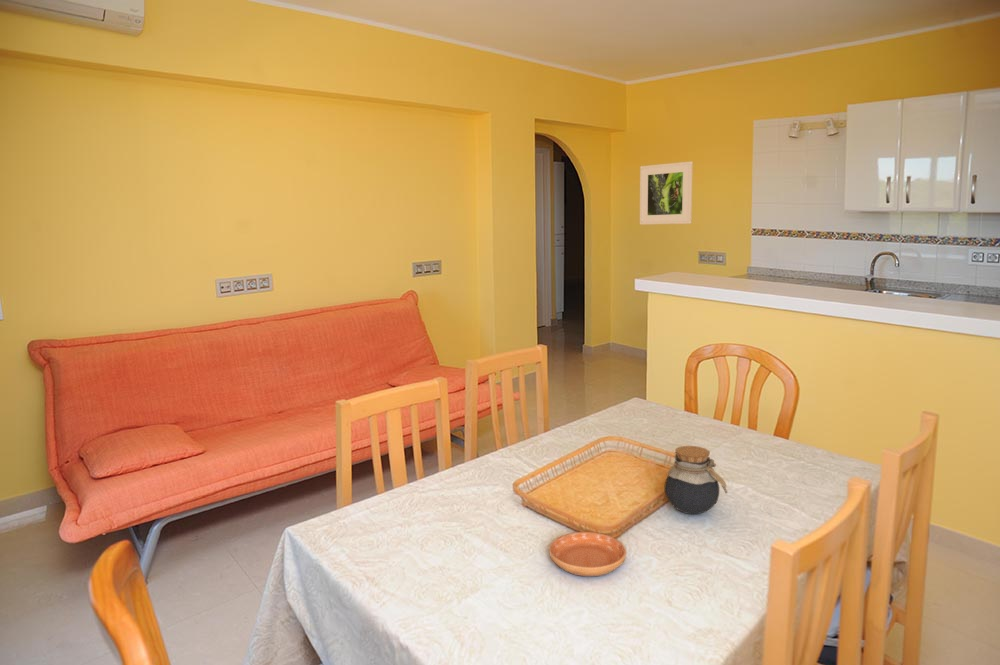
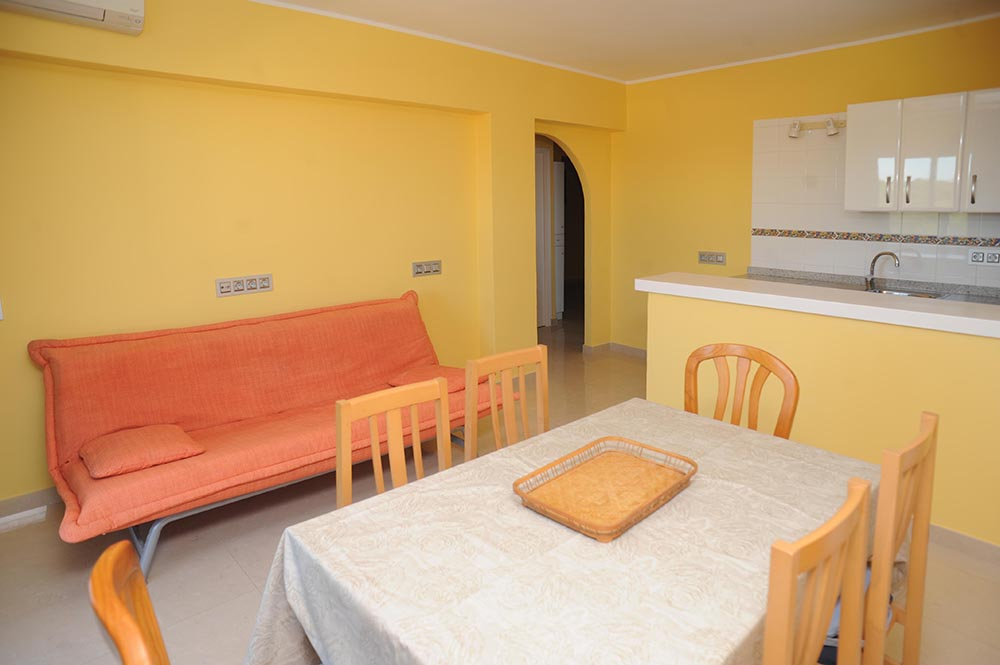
- saucer [548,531,627,577]
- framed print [639,160,694,225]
- jar [663,445,729,515]
